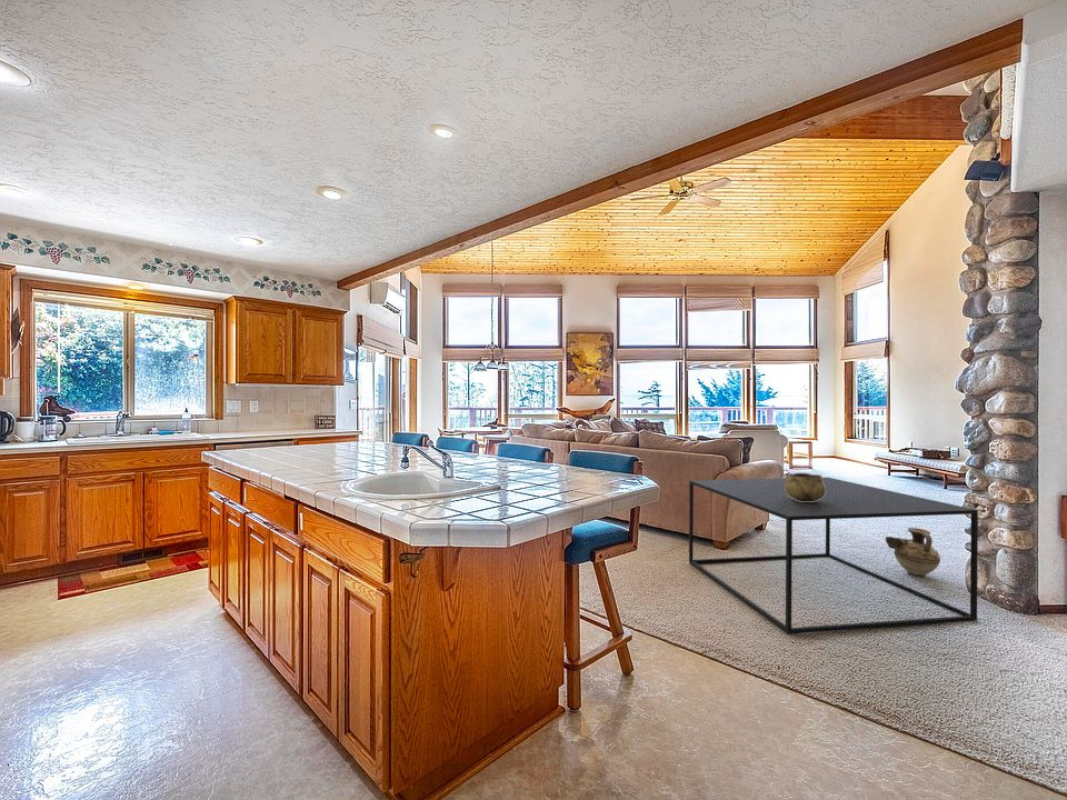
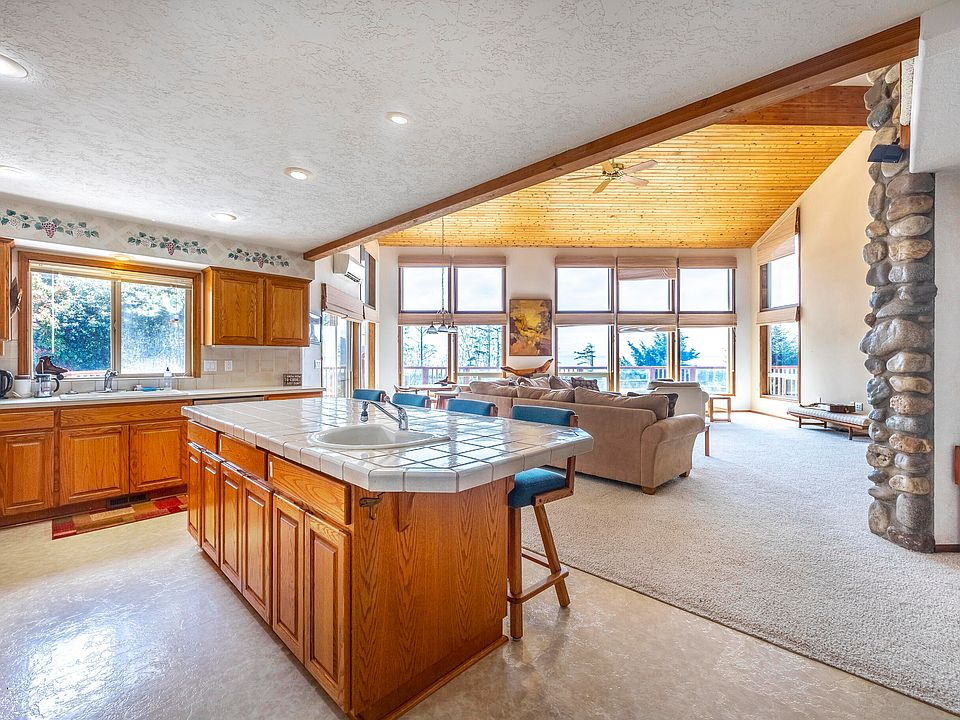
- decorative bowl [785,472,826,502]
- ceramic jug [885,527,941,578]
- coffee table [688,477,979,636]
